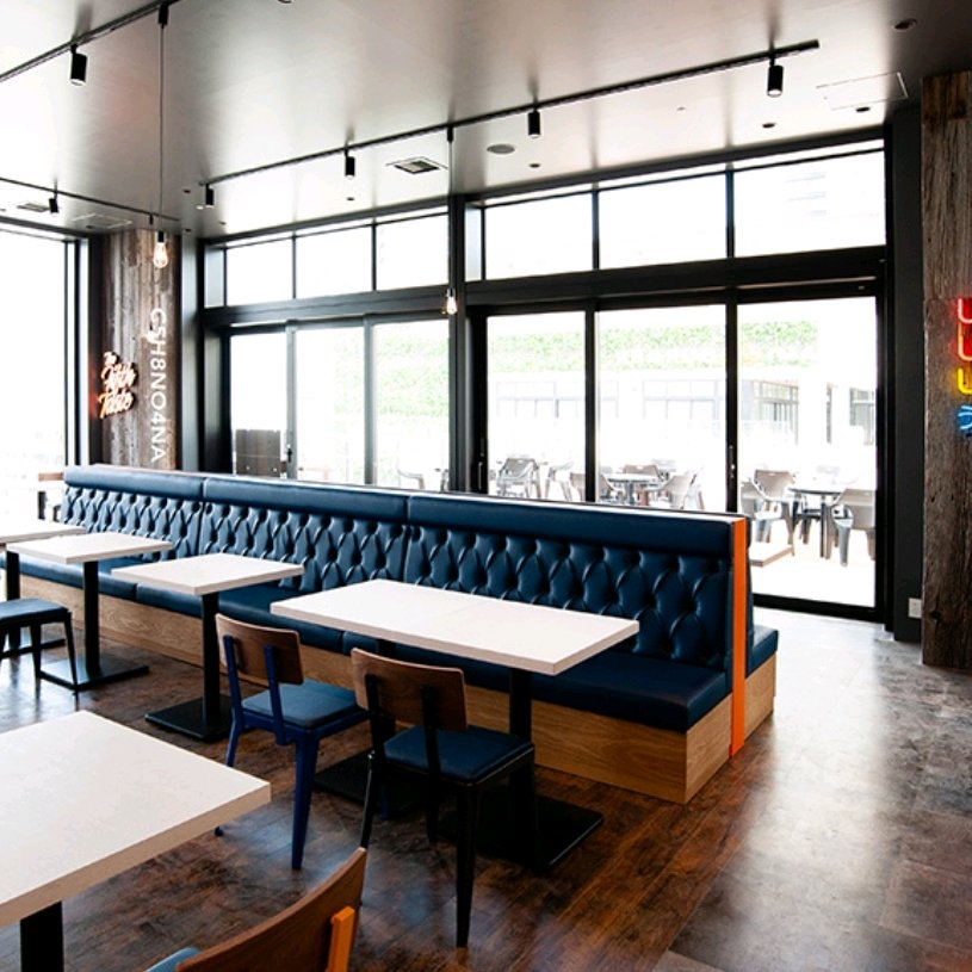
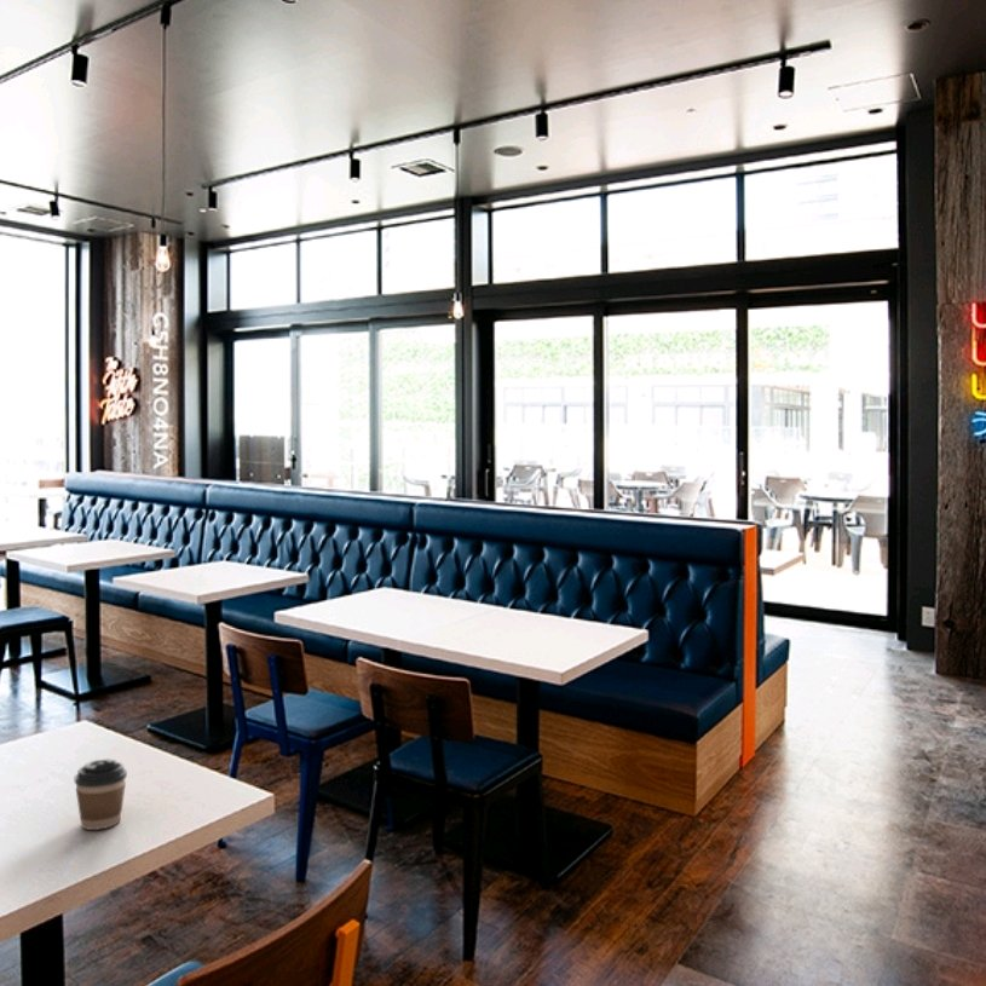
+ coffee cup [73,759,128,831]
